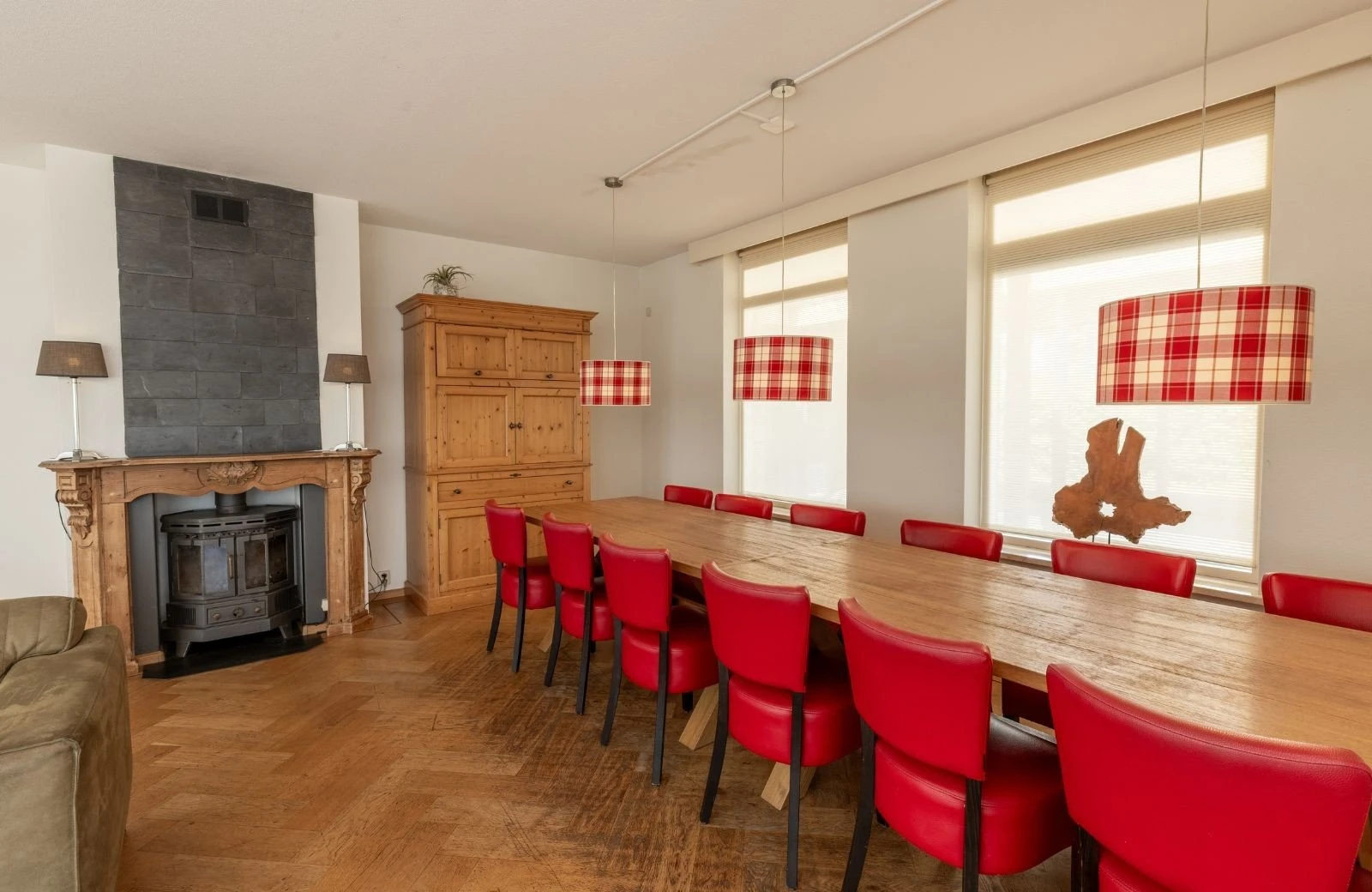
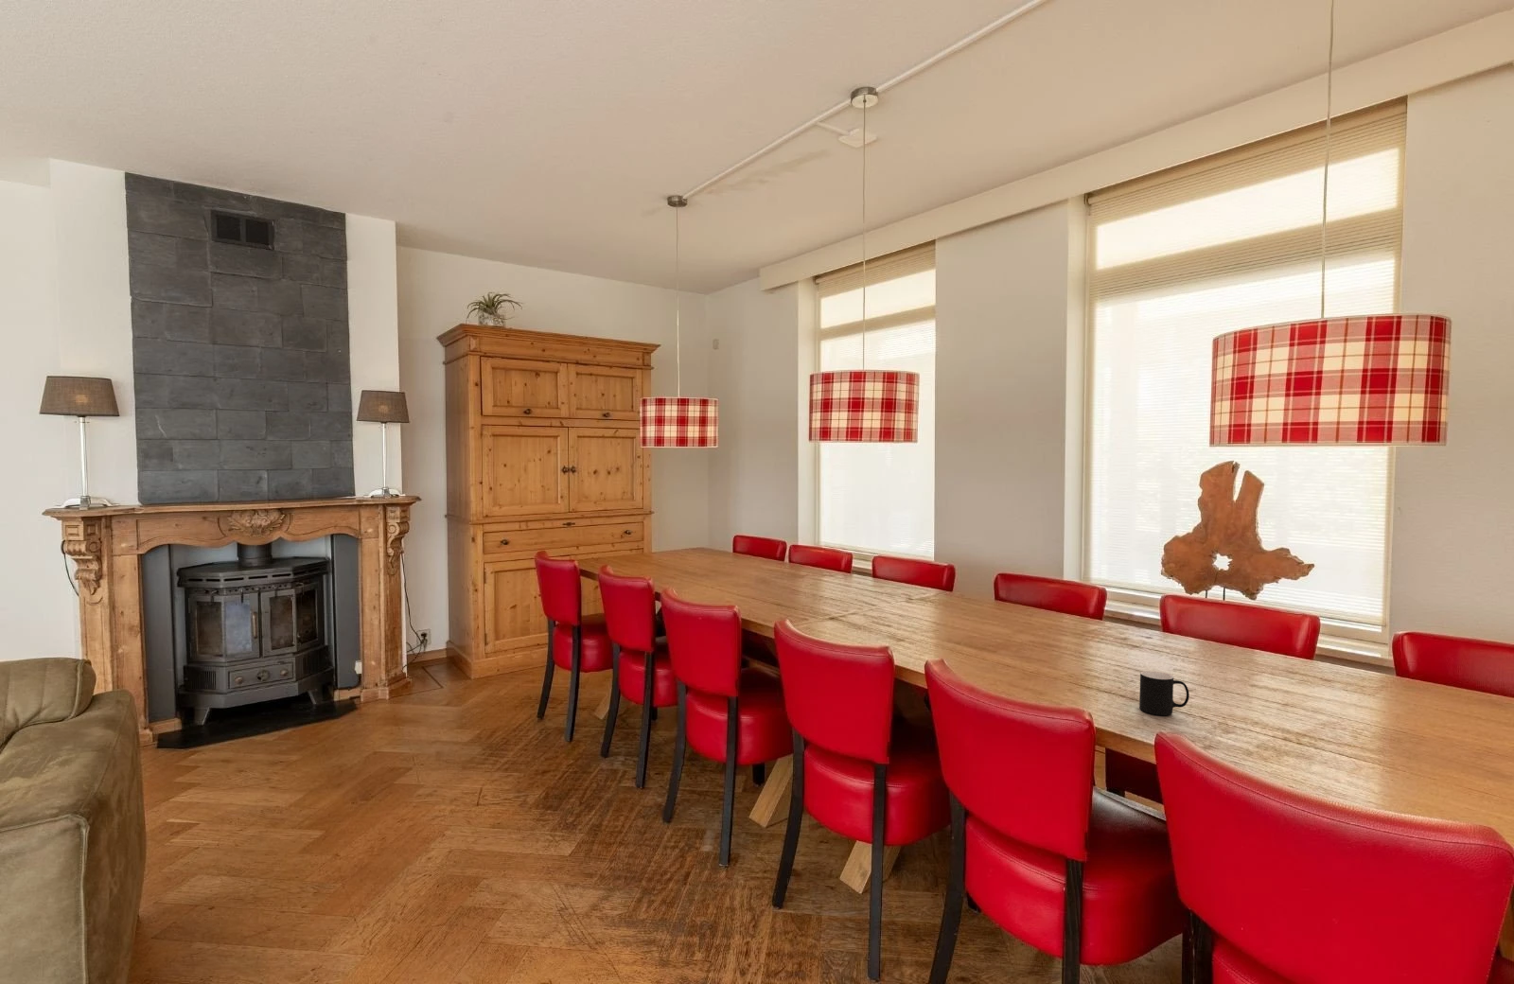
+ cup [1139,670,1190,716]
